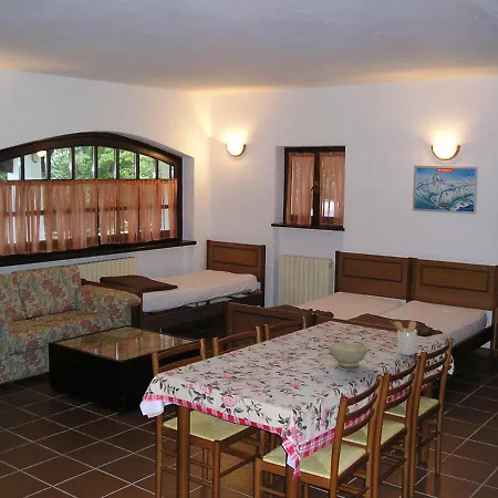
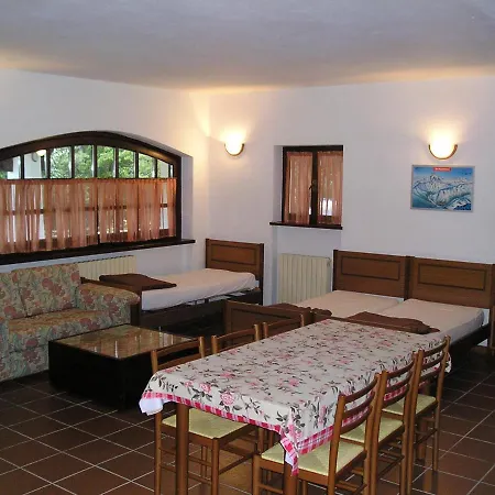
- utensil holder [390,320,418,356]
- bowl [328,342,370,369]
